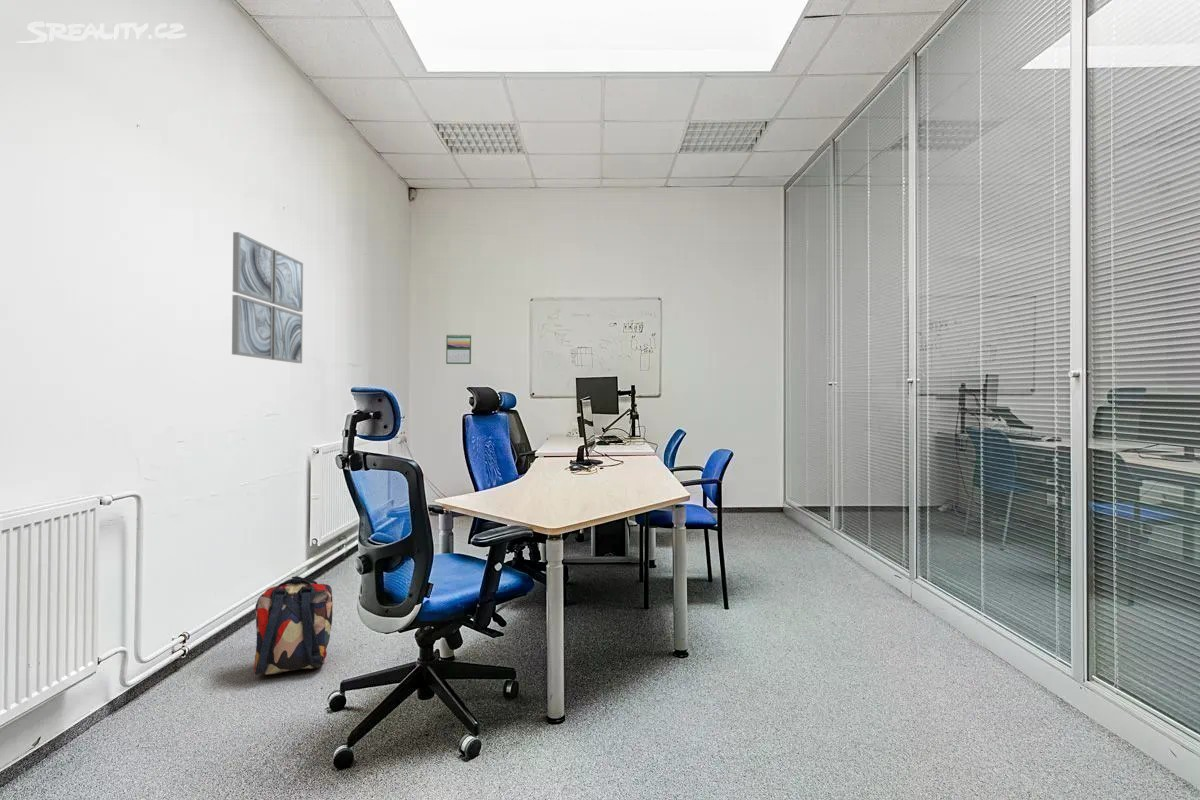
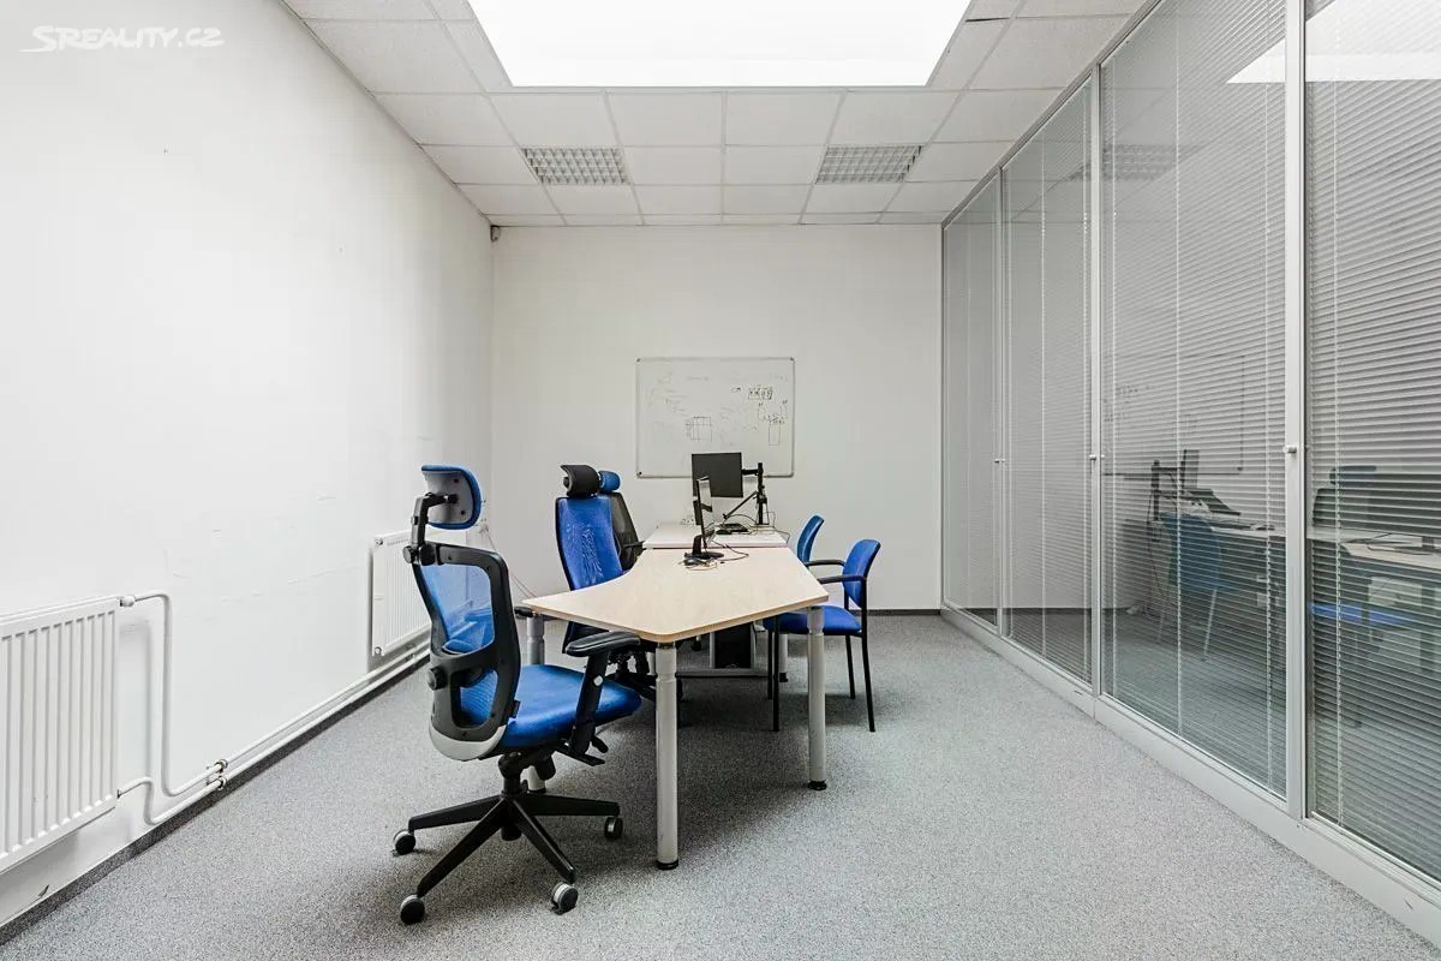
- calendar [445,333,472,365]
- backpack [253,575,334,676]
- wall art [231,231,304,364]
